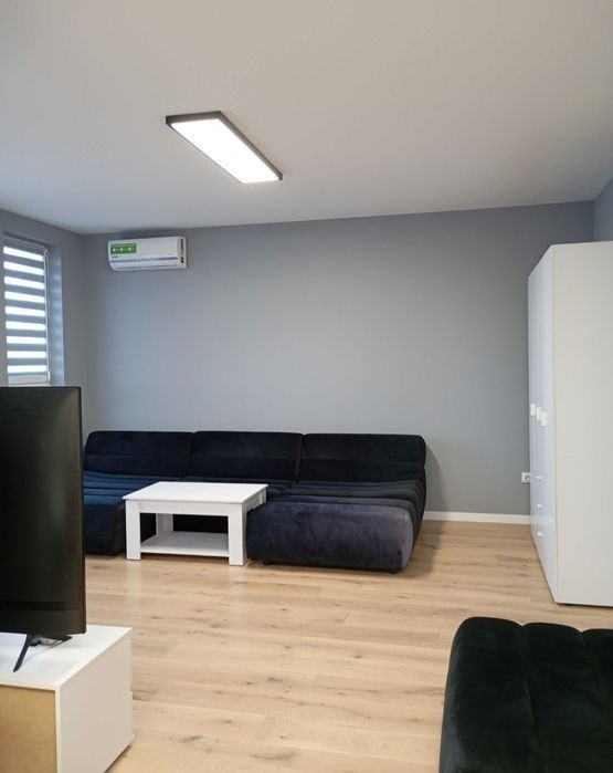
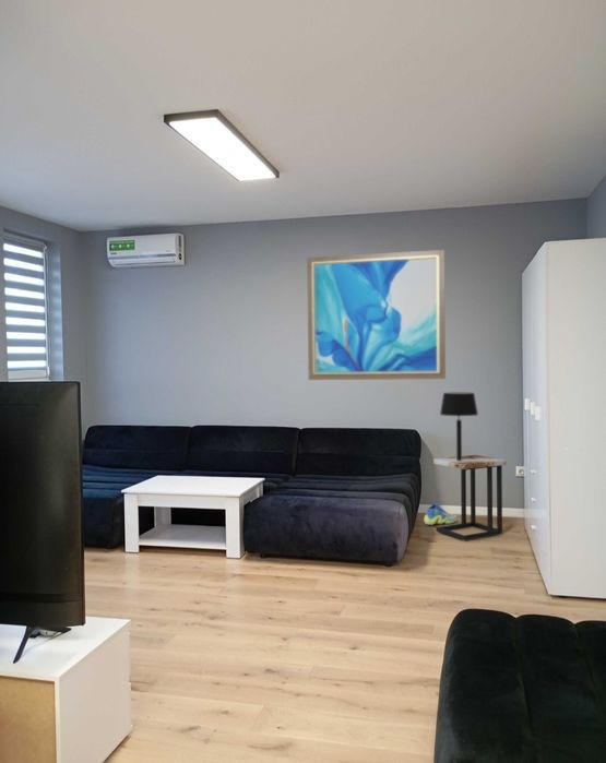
+ wall art [306,249,447,381]
+ sneaker [423,502,459,526]
+ table lamp [439,392,479,461]
+ side table [432,454,507,541]
